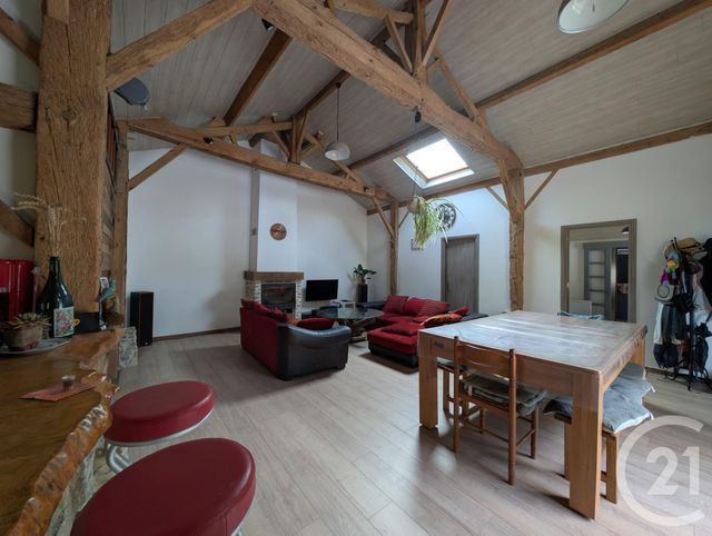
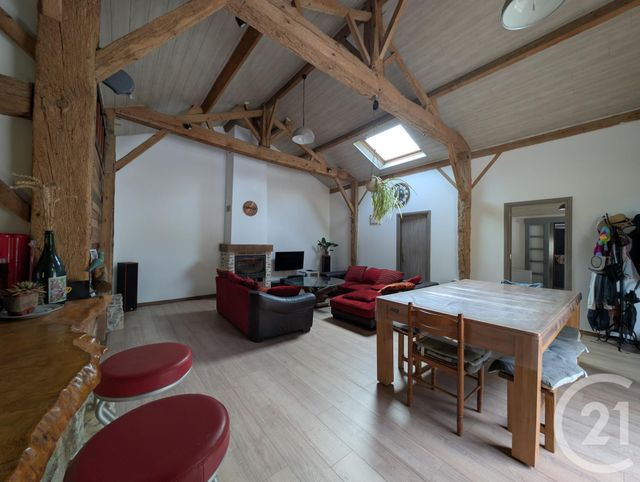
- cup [19,375,99,403]
